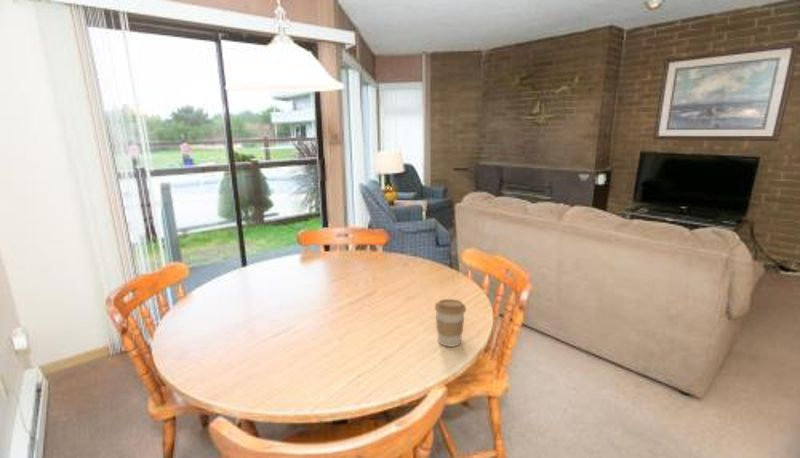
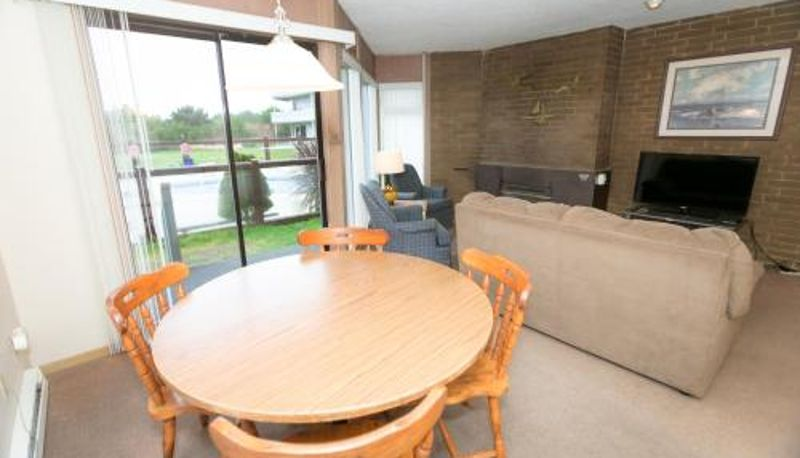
- coffee cup [434,298,467,348]
